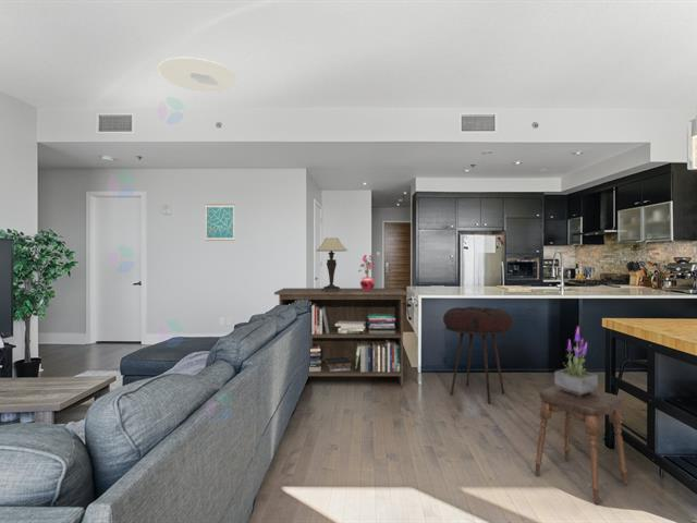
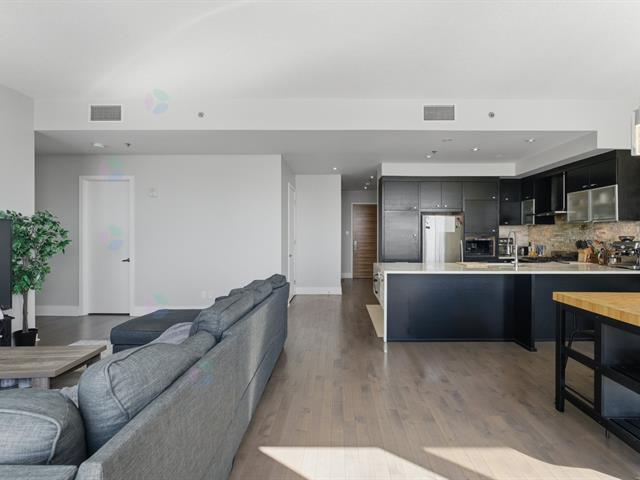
- wall art [205,203,235,242]
- stool [534,385,628,506]
- stool [442,305,515,405]
- ceiling light [157,57,239,93]
- storage cabinet [273,288,408,388]
- potted plant [357,254,377,291]
- potted plant [553,326,599,396]
- table lamp [316,236,348,292]
